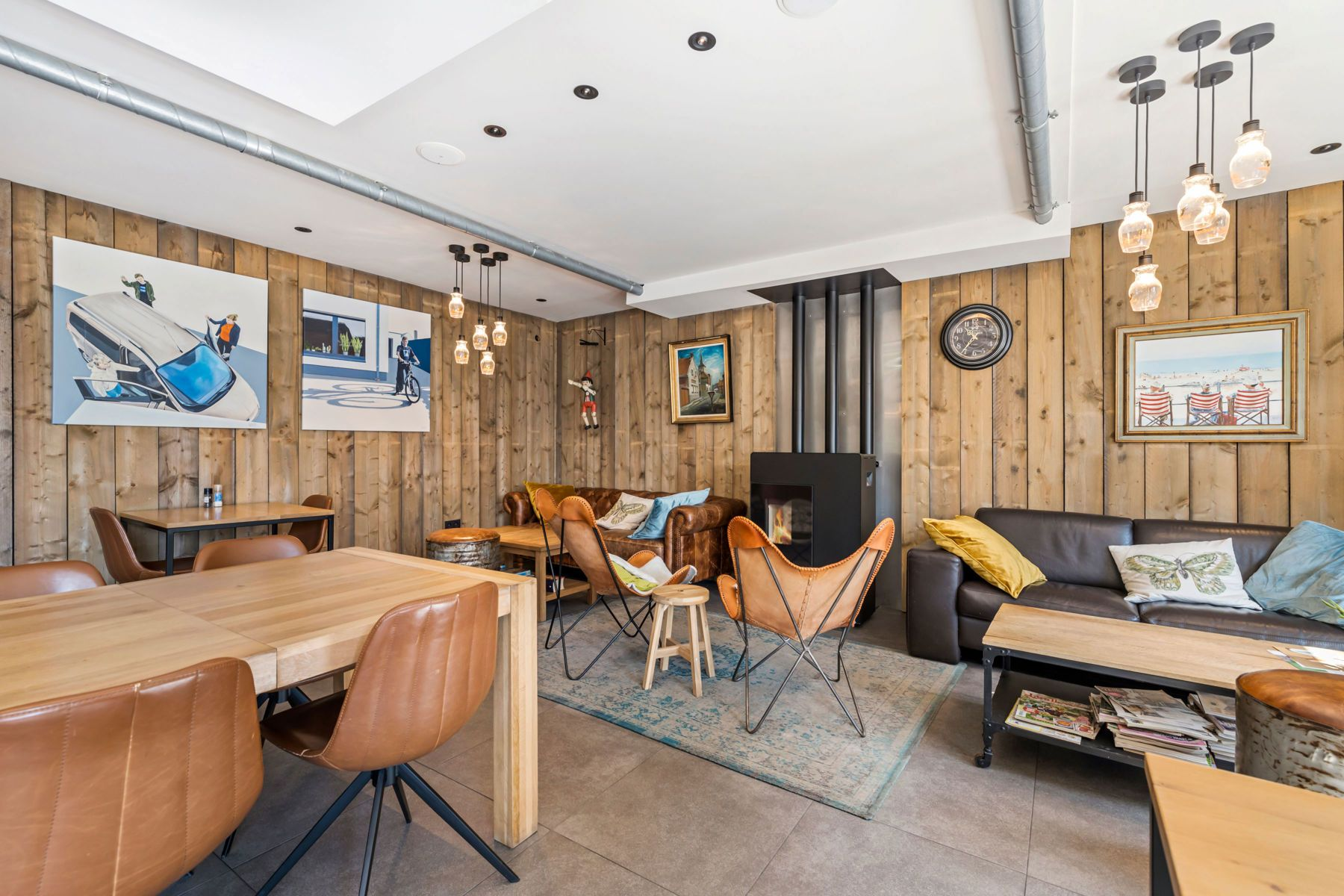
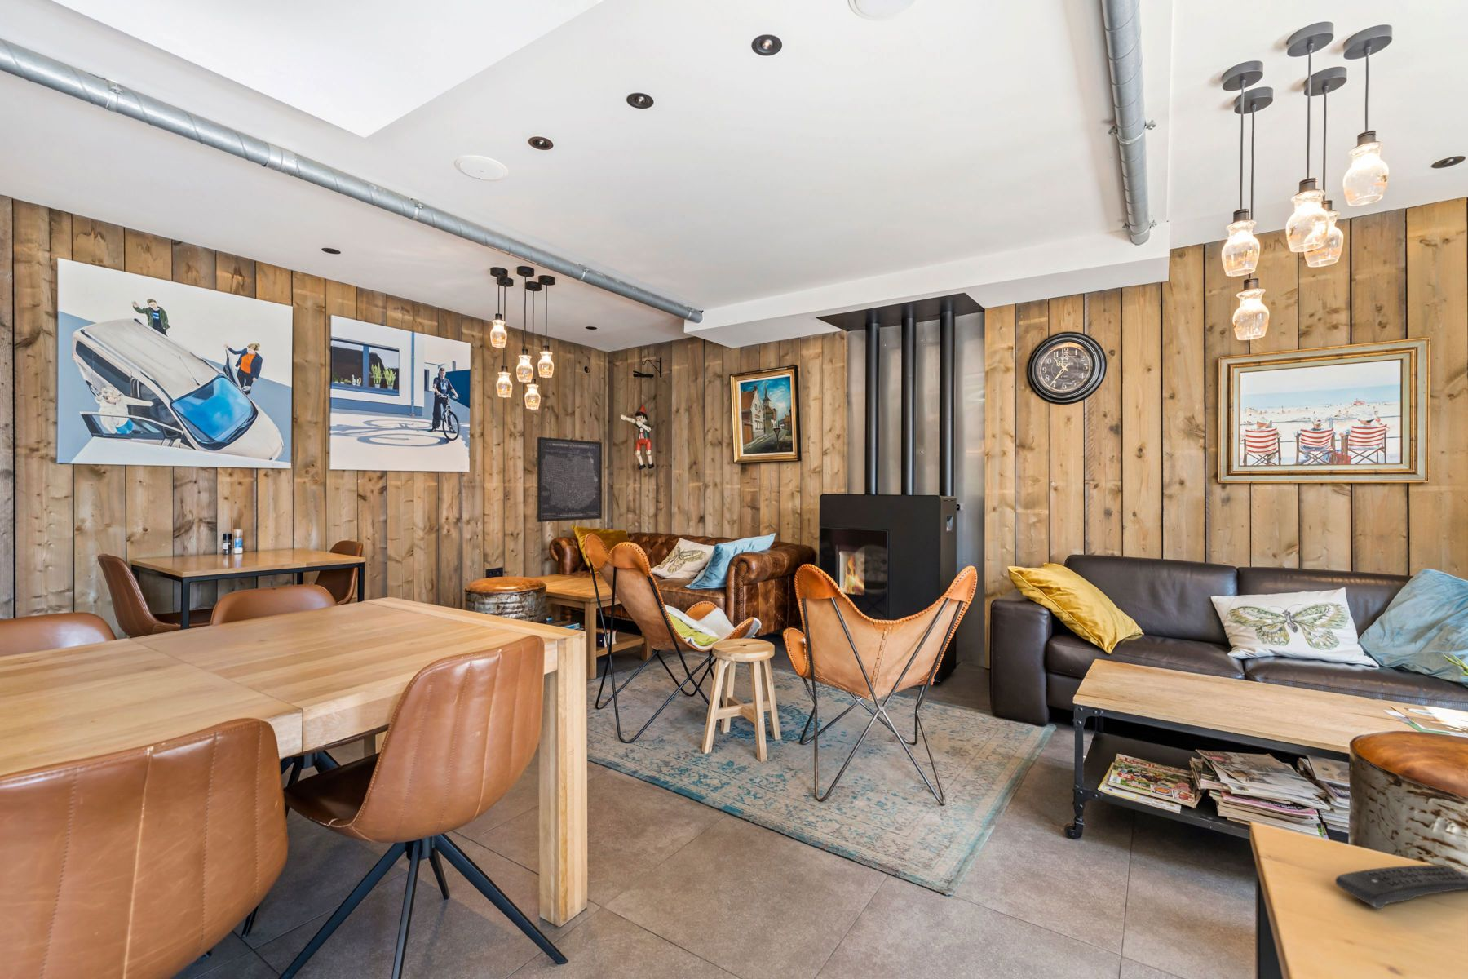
+ wall art [536,436,603,523]
+ remote control [1335,864,1468,910]
